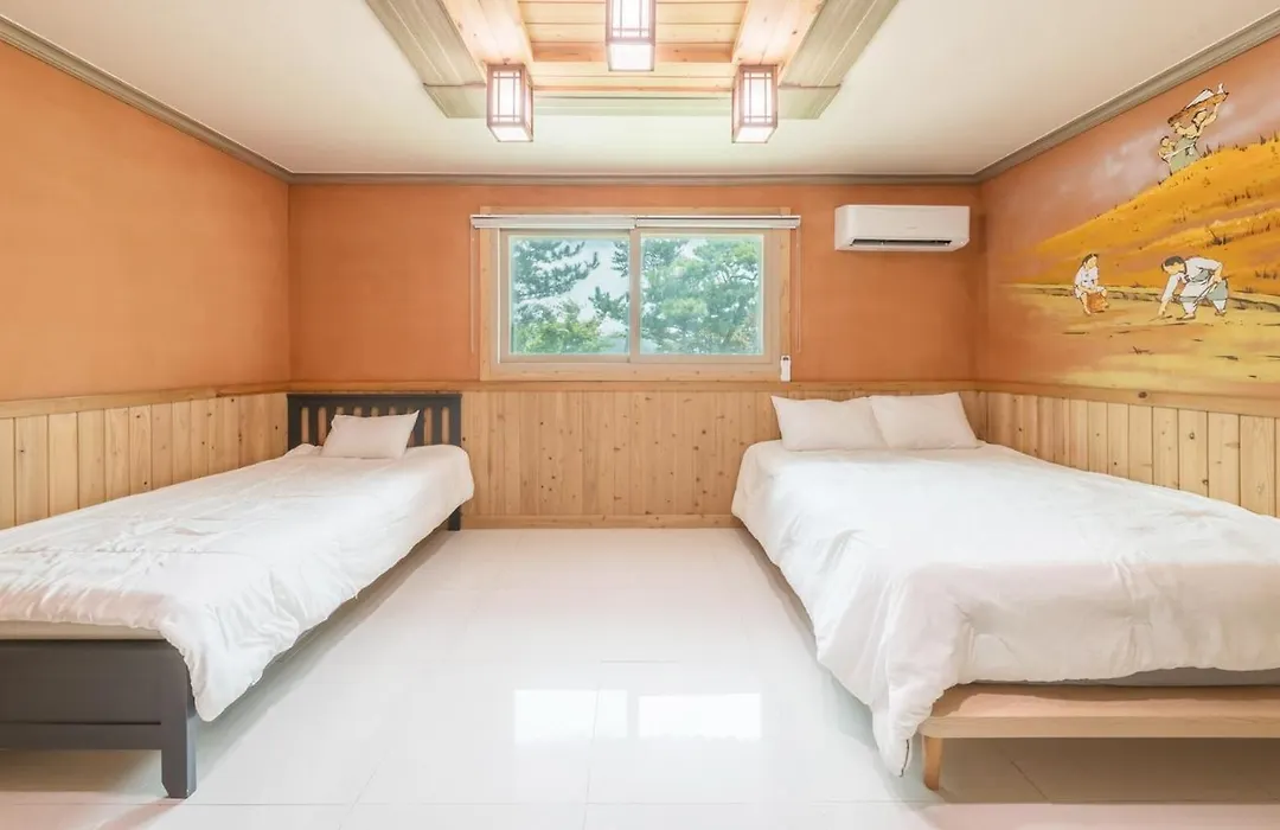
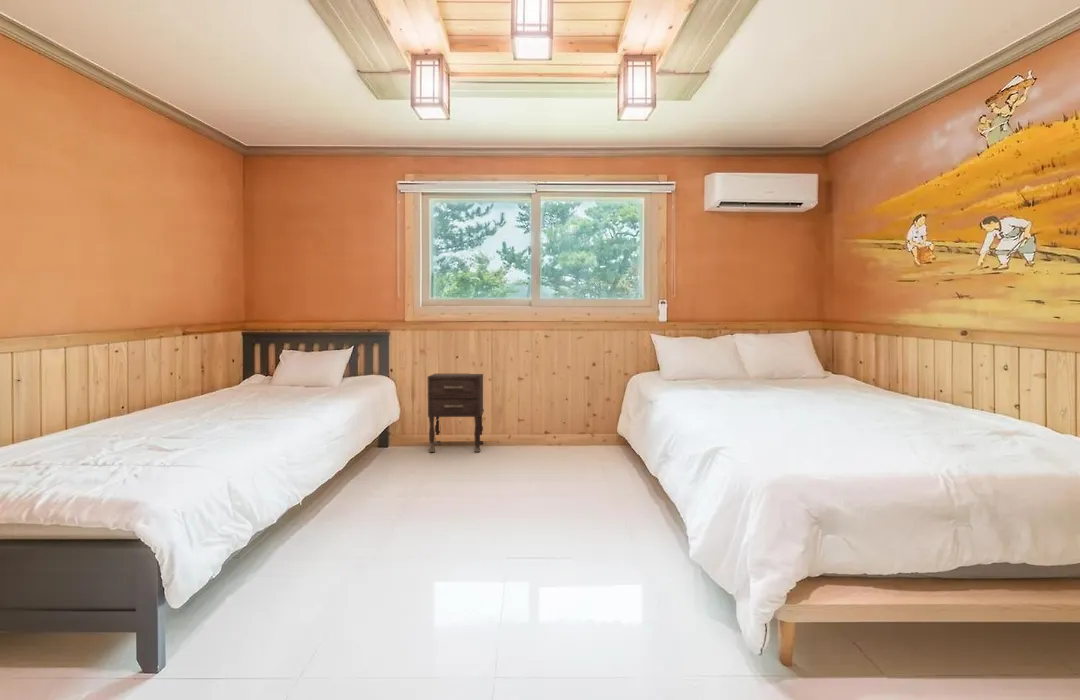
+ nightstand [427,373,485,453]
